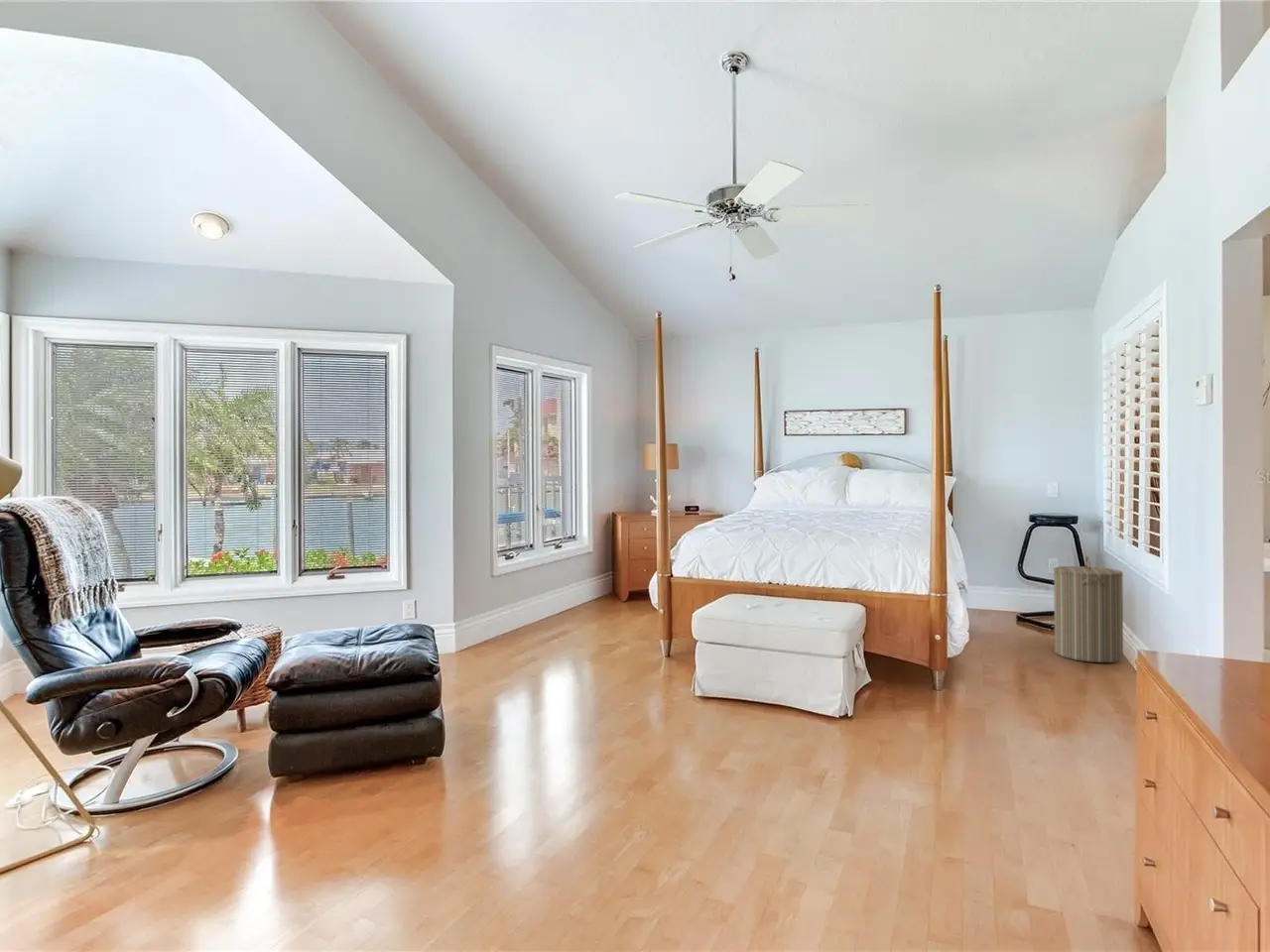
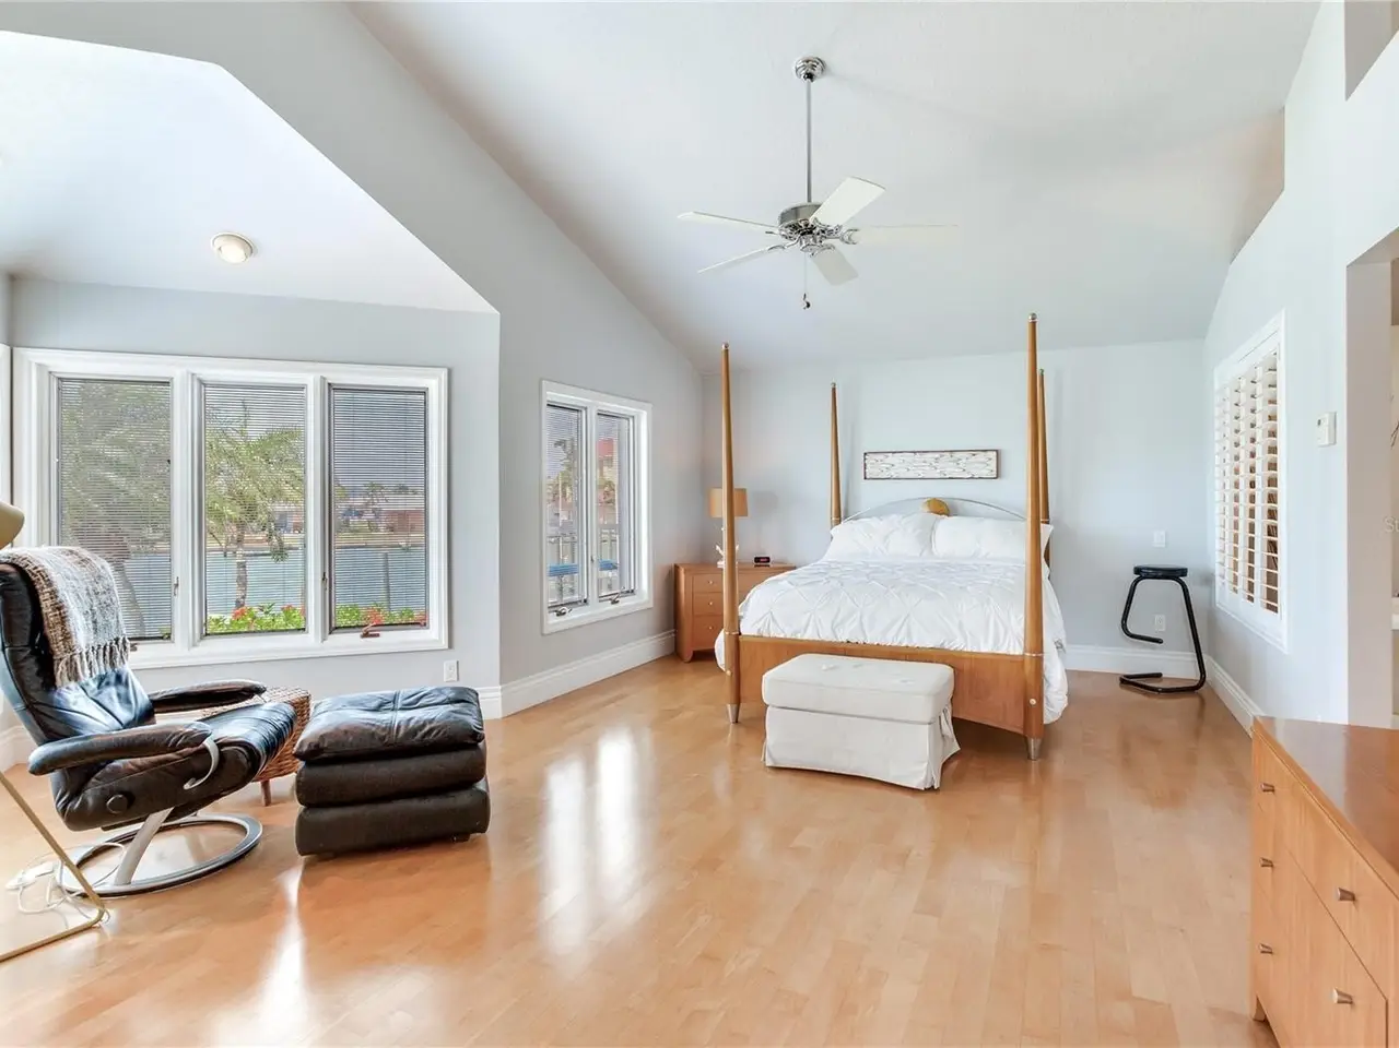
- laundry hamper [1053,555,1124,663]
